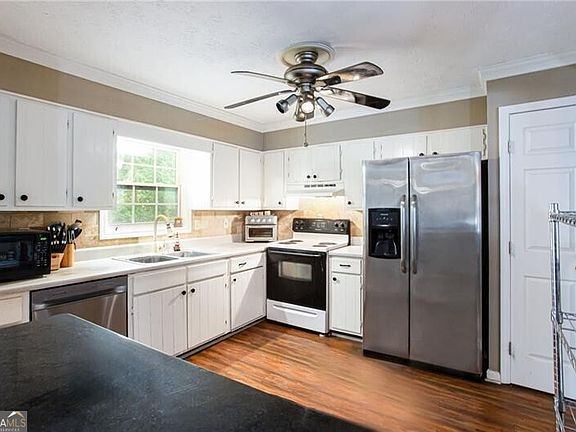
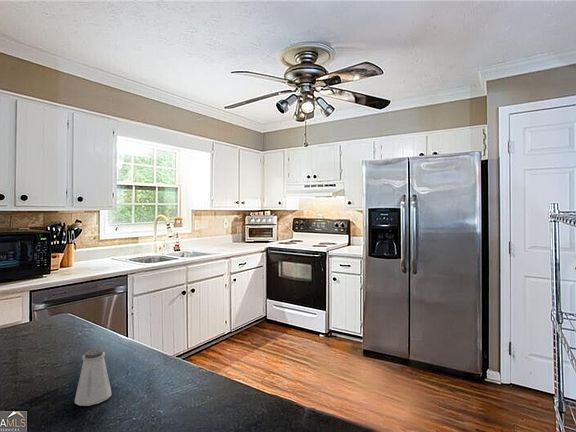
+ saltshaker [74,348,113,407]
